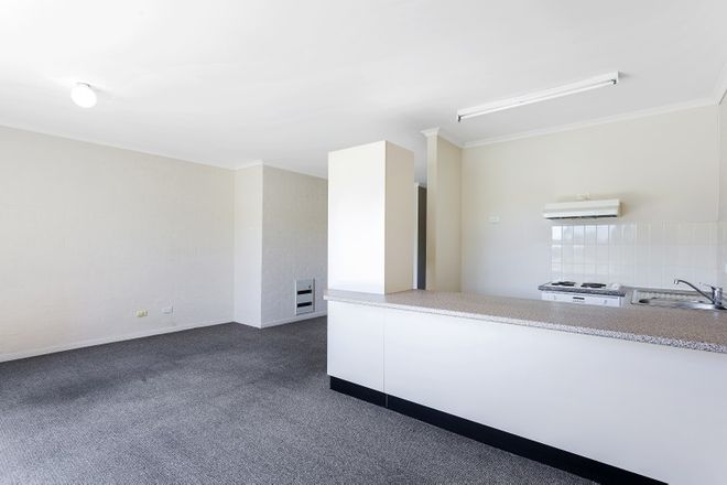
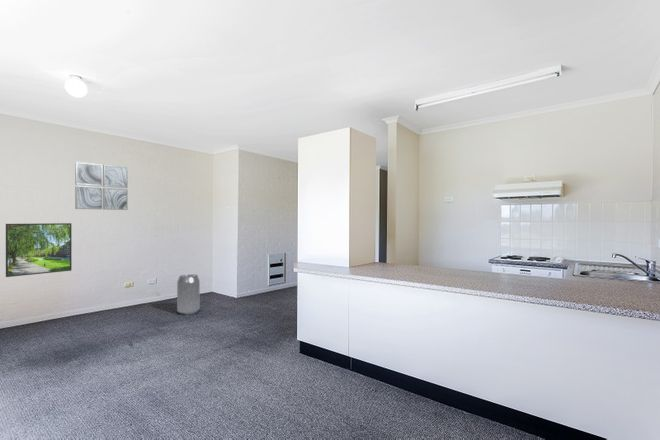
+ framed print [5,222,73,278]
+ wall art [74,161,129,211]
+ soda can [176,274,201,316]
